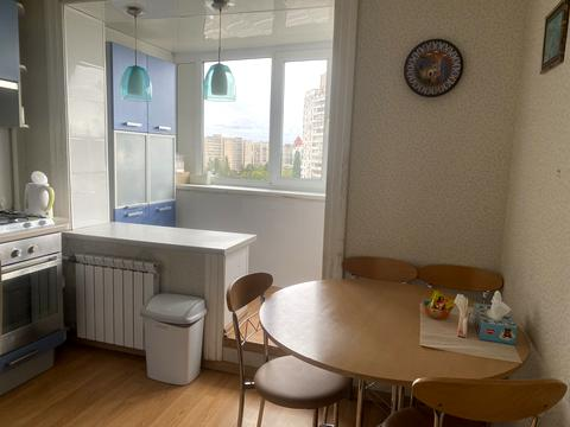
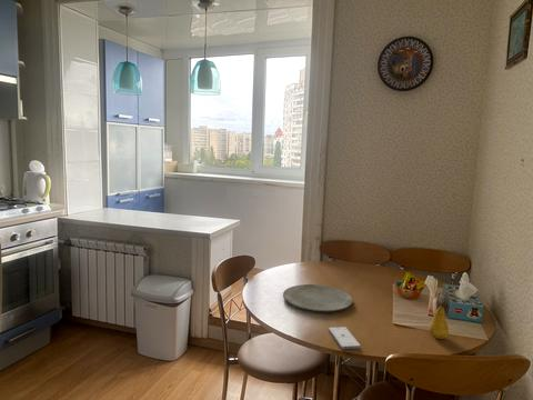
+ fruit [429,302,450,340]
+ smartphone [328,326,362,350]
+ plate [282,283,353,312]
